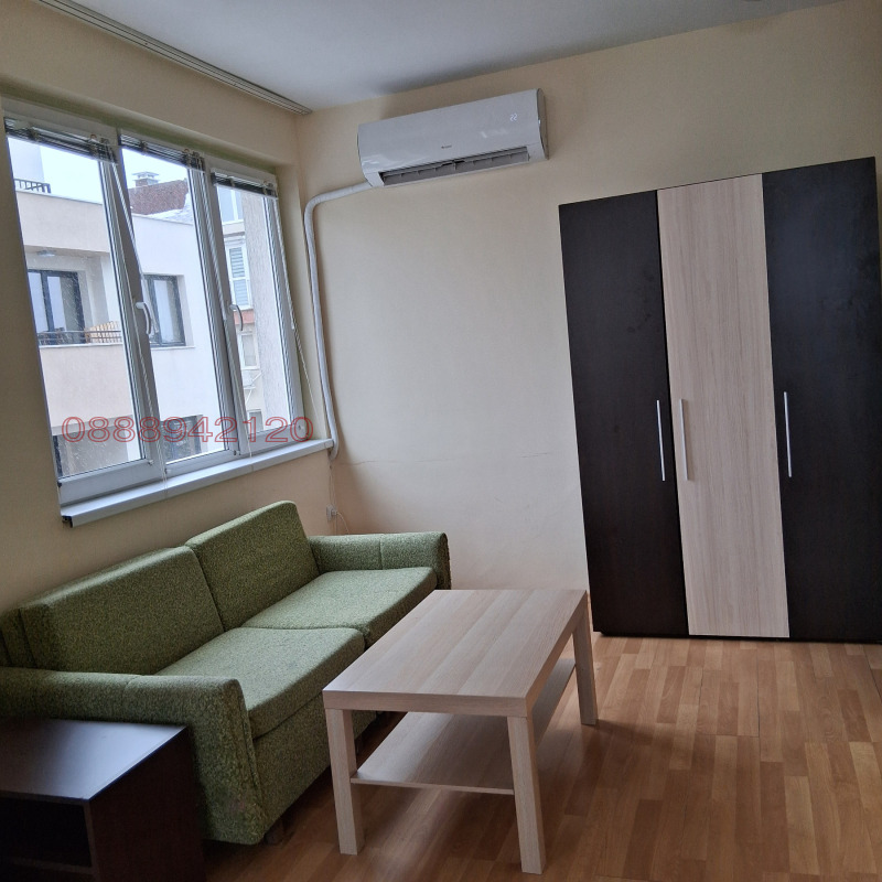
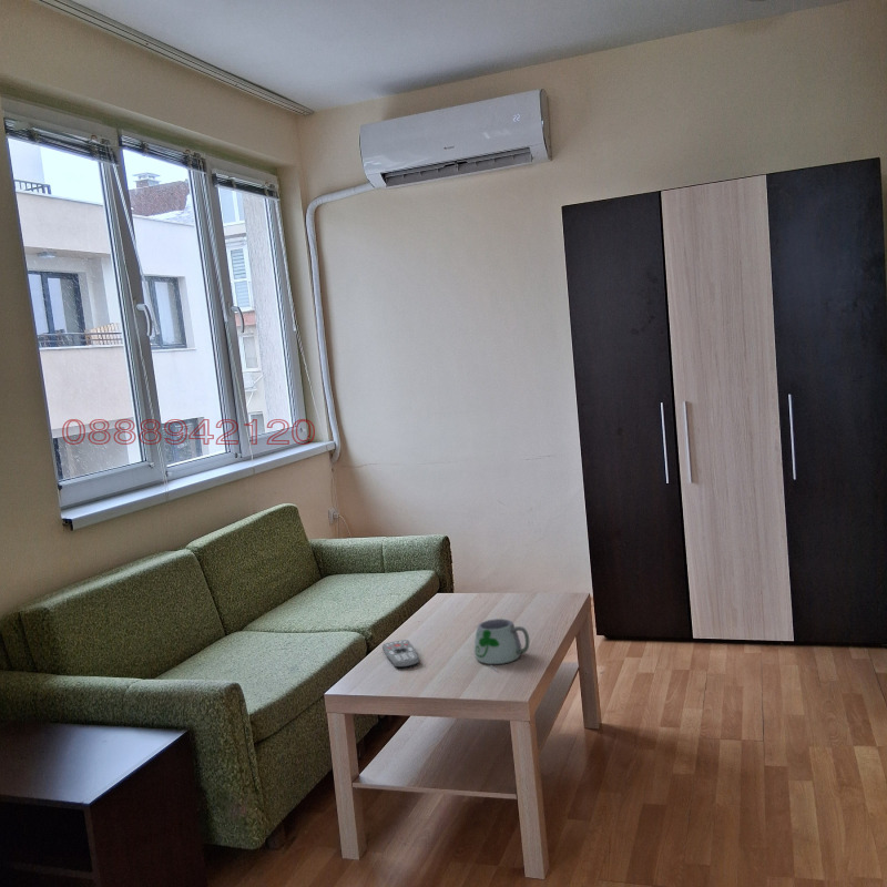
+ remote control [381,639,420,669]
+ mug [473,618,530,672]
